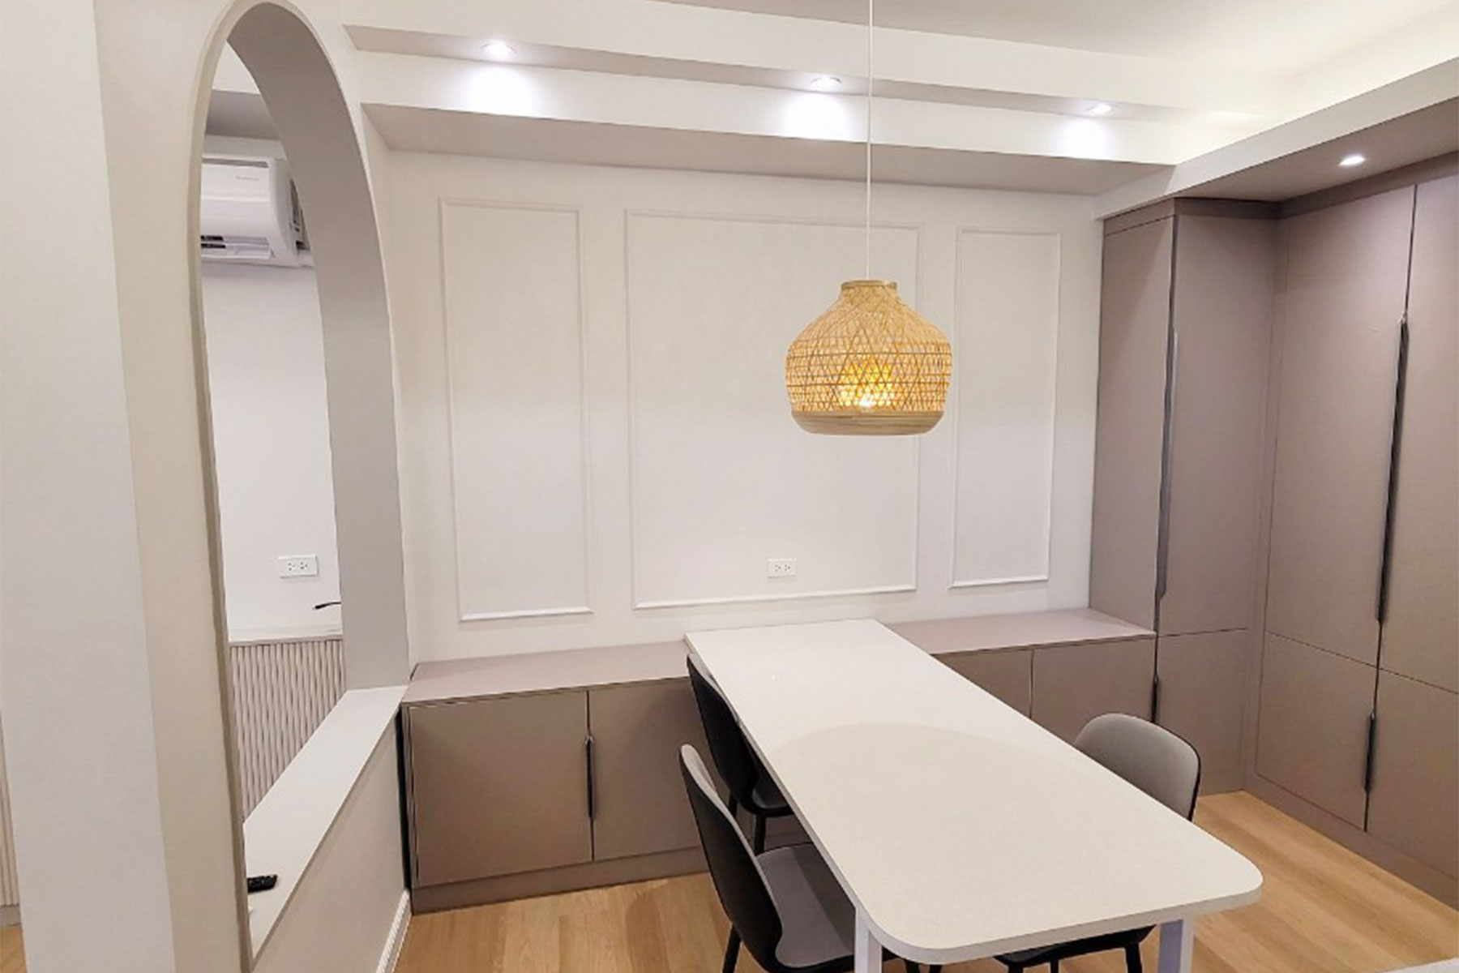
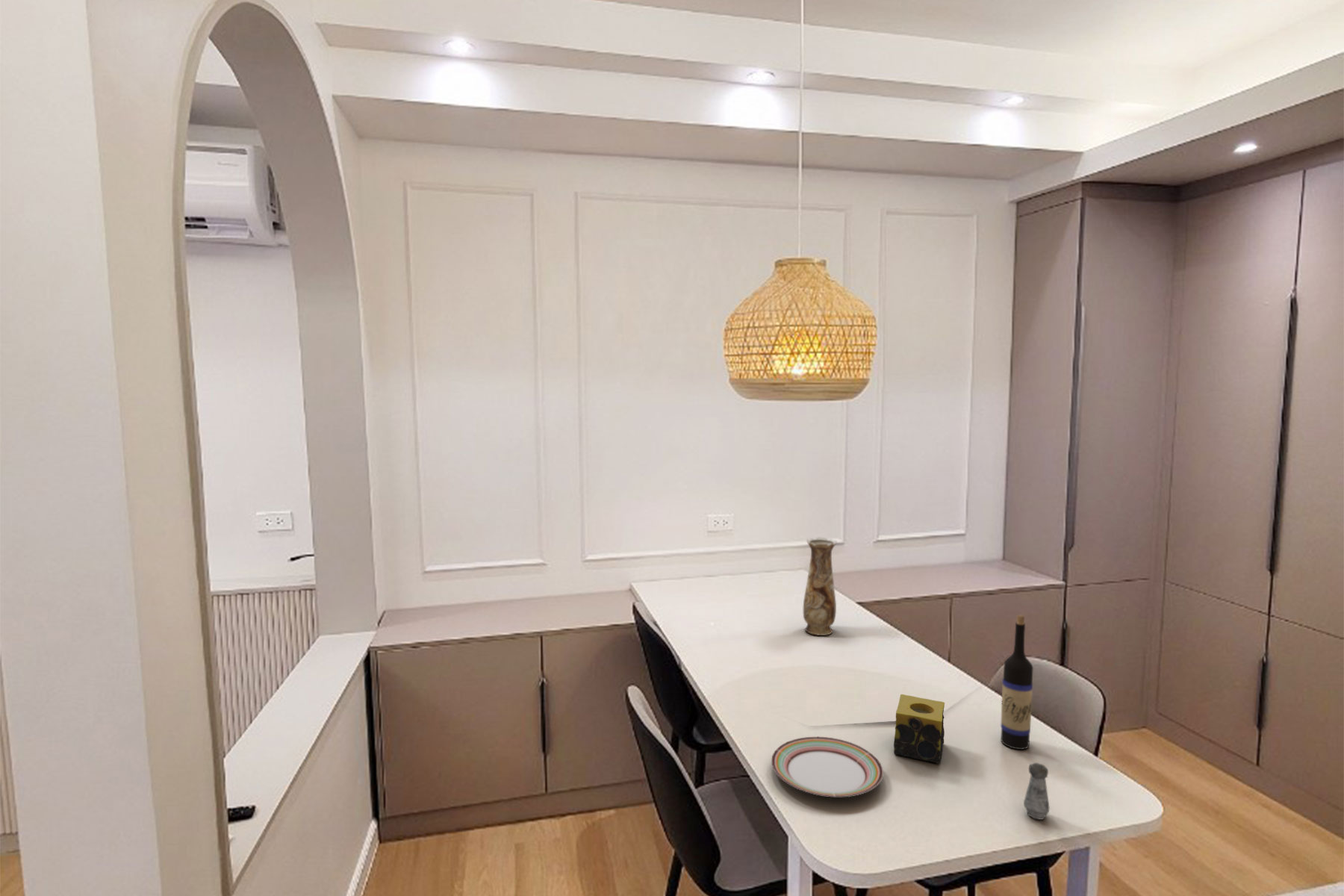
+ salt shaker [1023,762,1051,821]
+ candle [893,694,945,764]
+ plate [771,736,884,797]
+ wine bottle [1000,615,1034,750]
+ vase [803,536,838,636]
